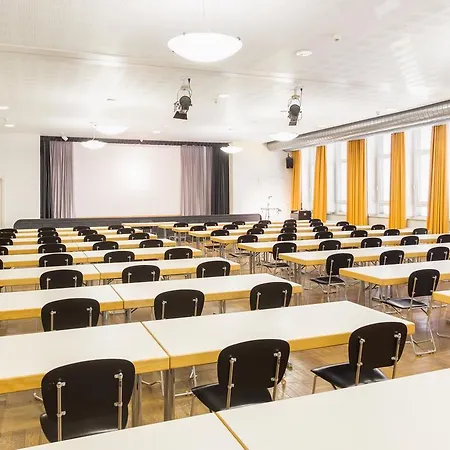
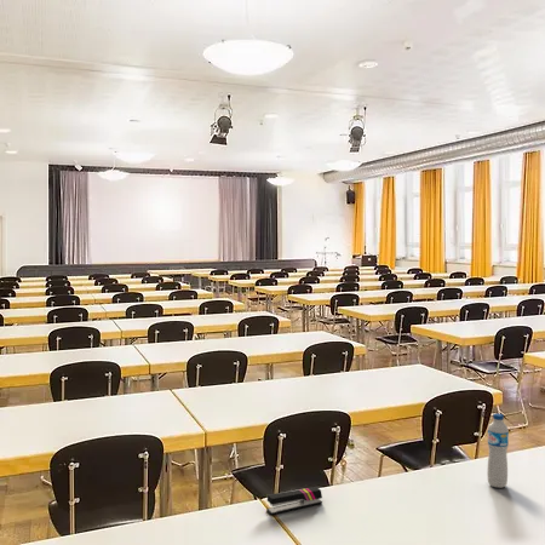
+ stapler [265,486,323,516]
+ water bottle [486,412,510,489]
